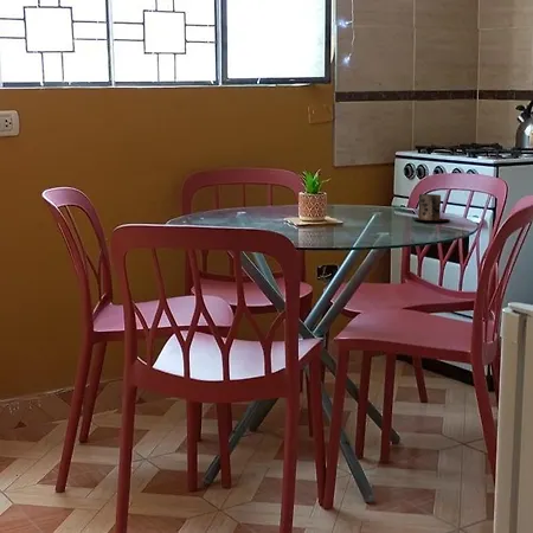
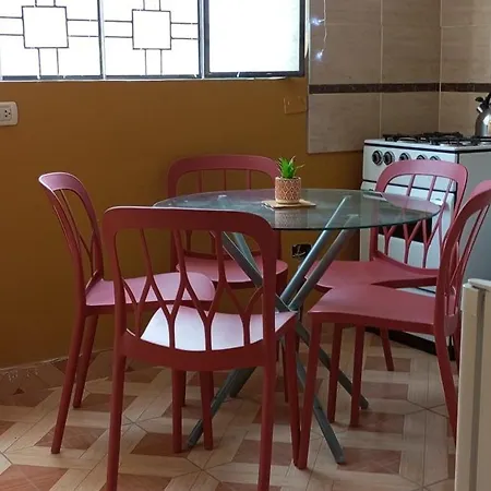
- mug [415,193,451,221]
